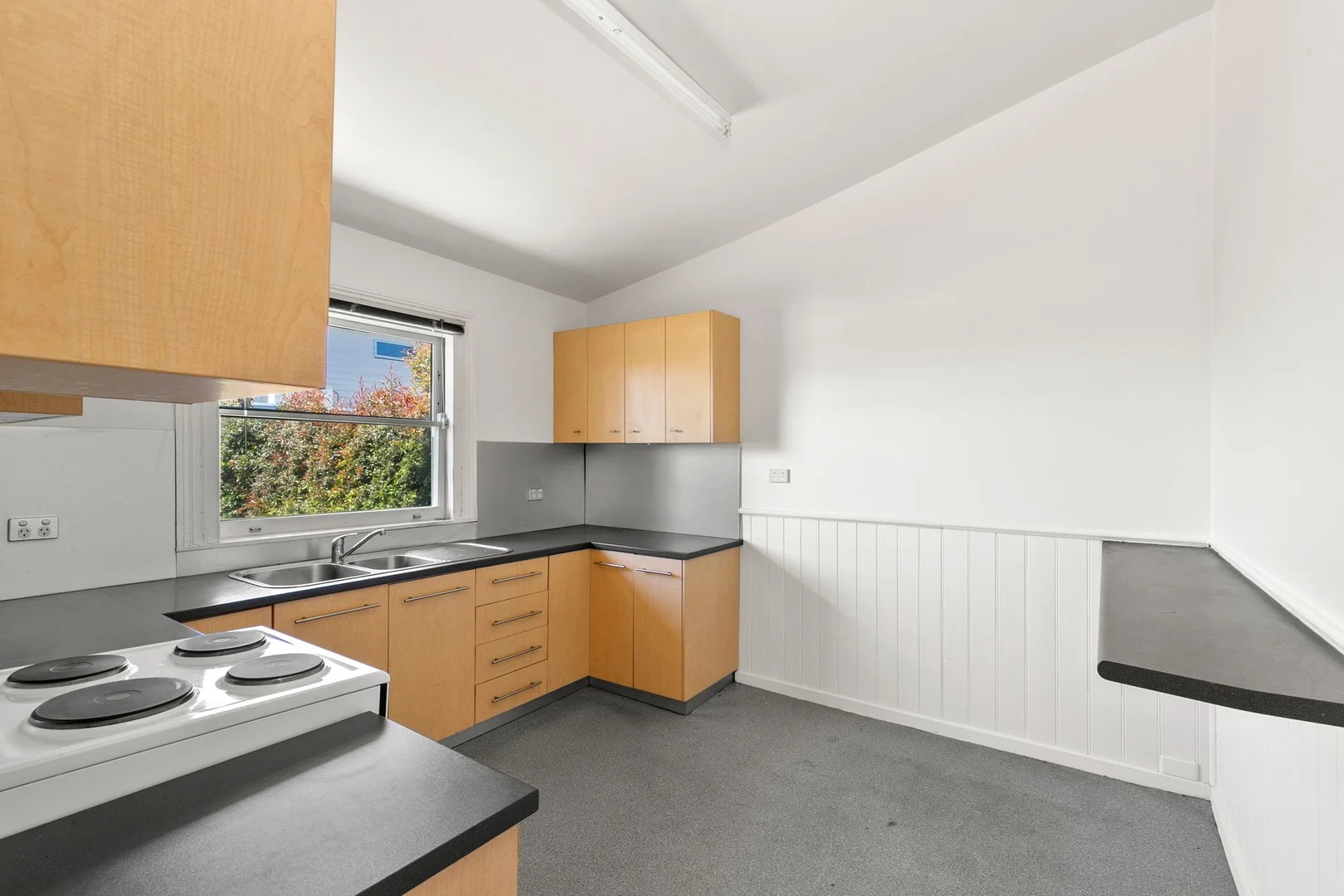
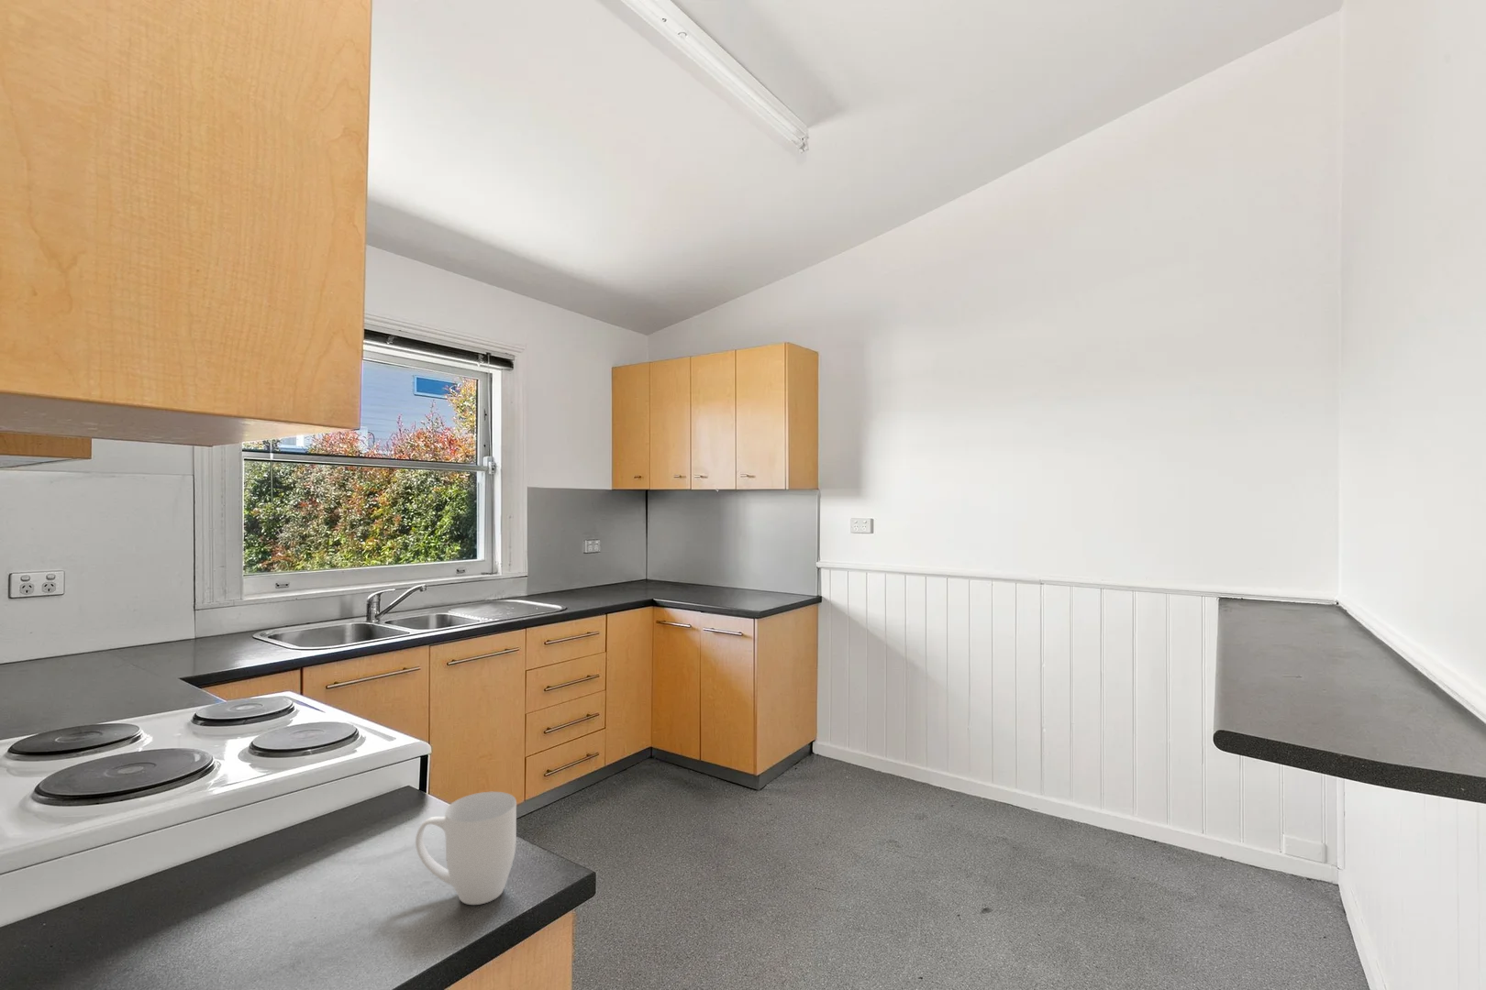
+ mug [415,791,517,906]
